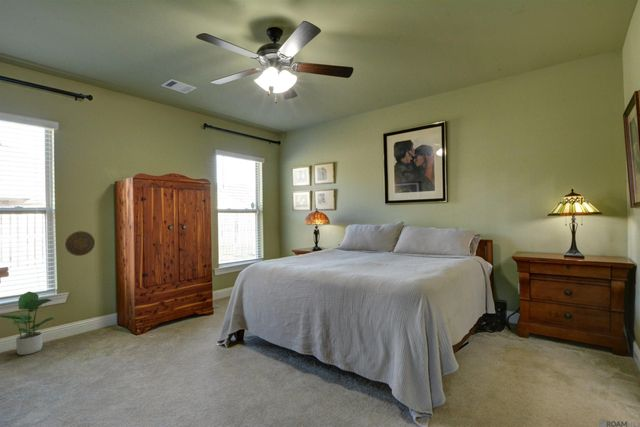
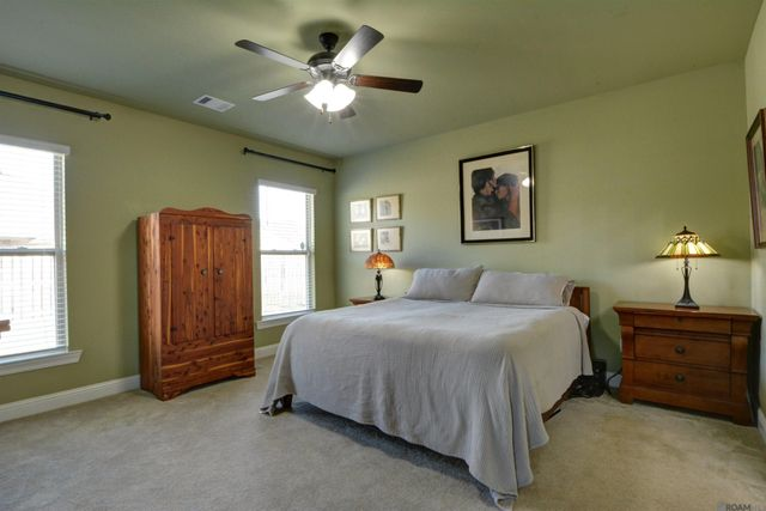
- potted plant [0,291,56,356]
- decorative plate [64,230,96,257]
